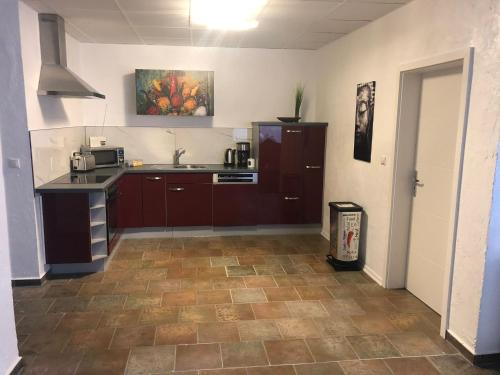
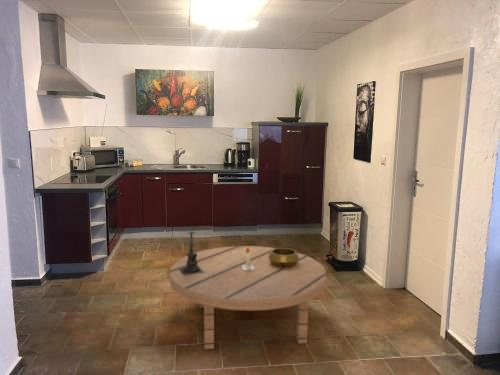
+ decorative bowl [268,247,299,268]
+ candle holder [178,225,205,276]
+ dining table [169,245,327,350]
